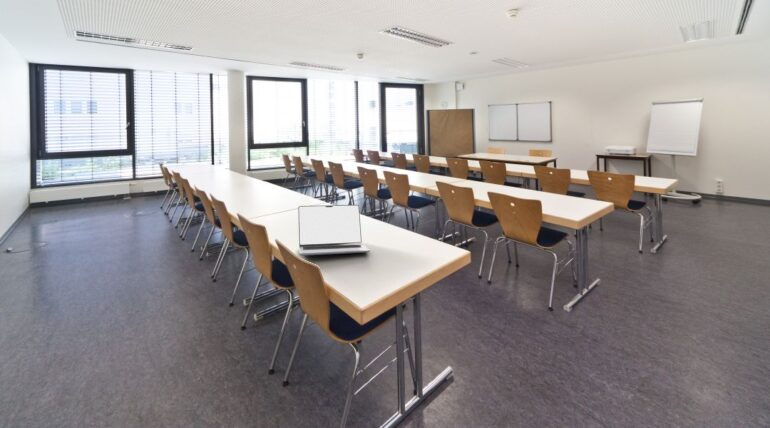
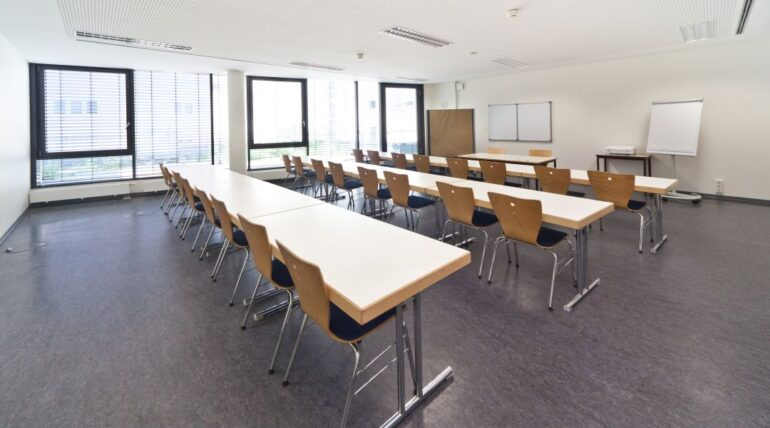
- laptop [297,204,371,257]
